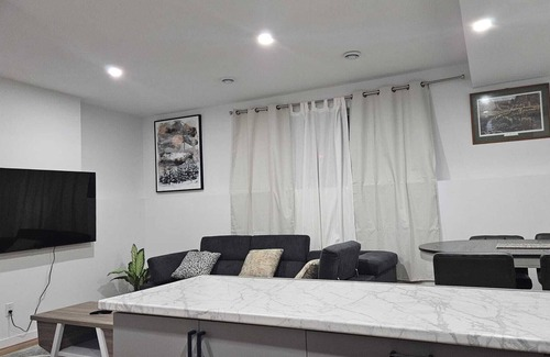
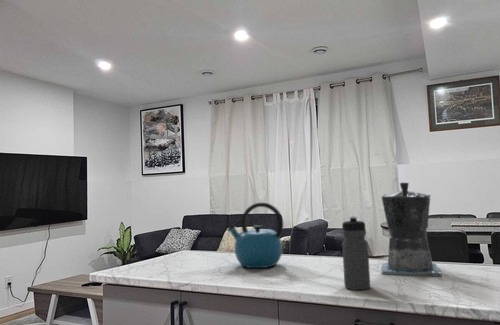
+ water bottle [341,215,371,291]
+ coffee maker [380,181,443,278]
+ kettle [226,201,285,269]
